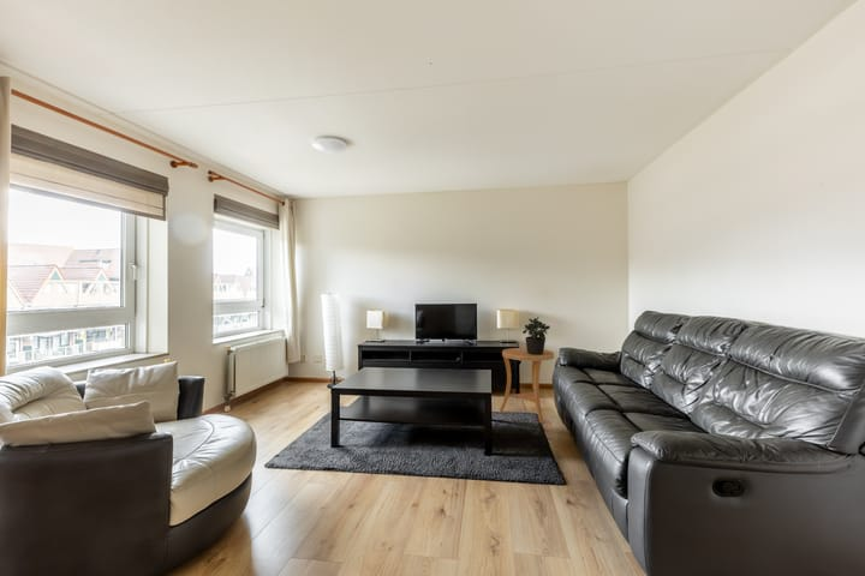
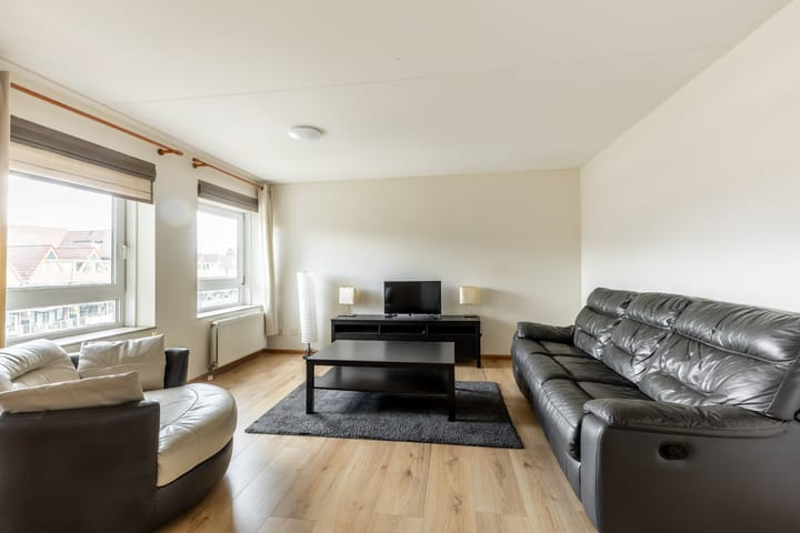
- potted plant [521,316,551,355]
- side table [499,347,555,425]
